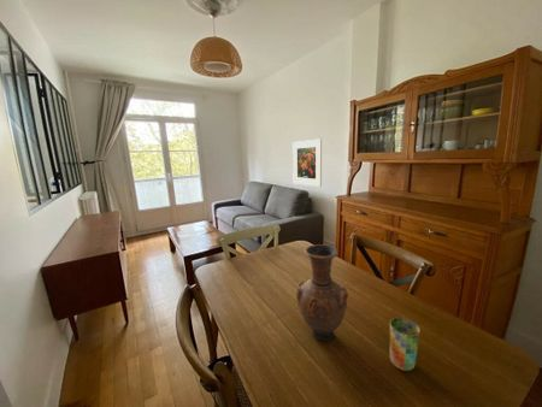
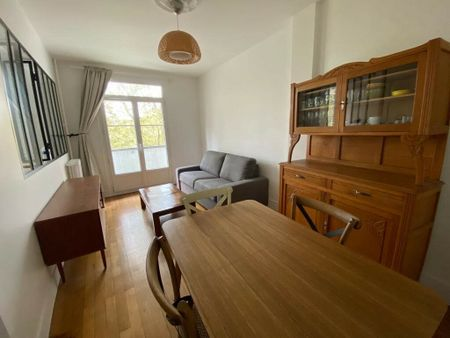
- vase [295,243,349,342]
- cup [389,317,422,372]
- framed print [291,137,323,188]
